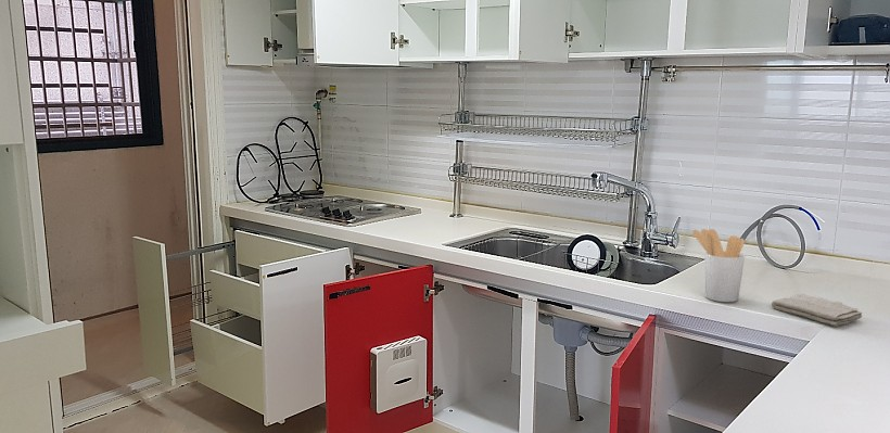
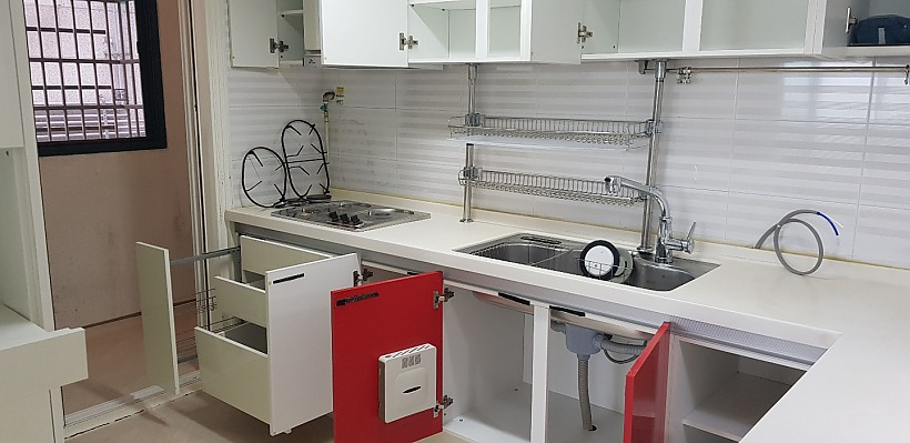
- washcloth [771,293,863,327]
- utensil holder [691,228,746,303]
